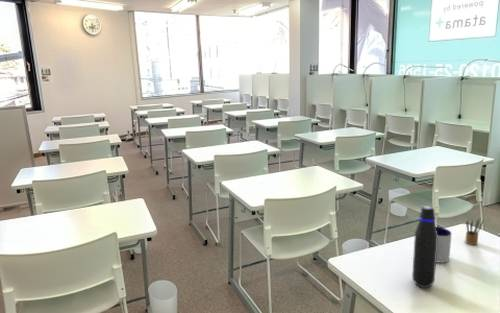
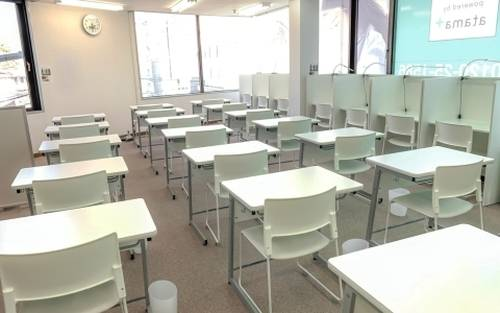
- mug [435,226,452,264]
- water bottle [411,206,438,289]
- pencil box [464,217,484,246]
